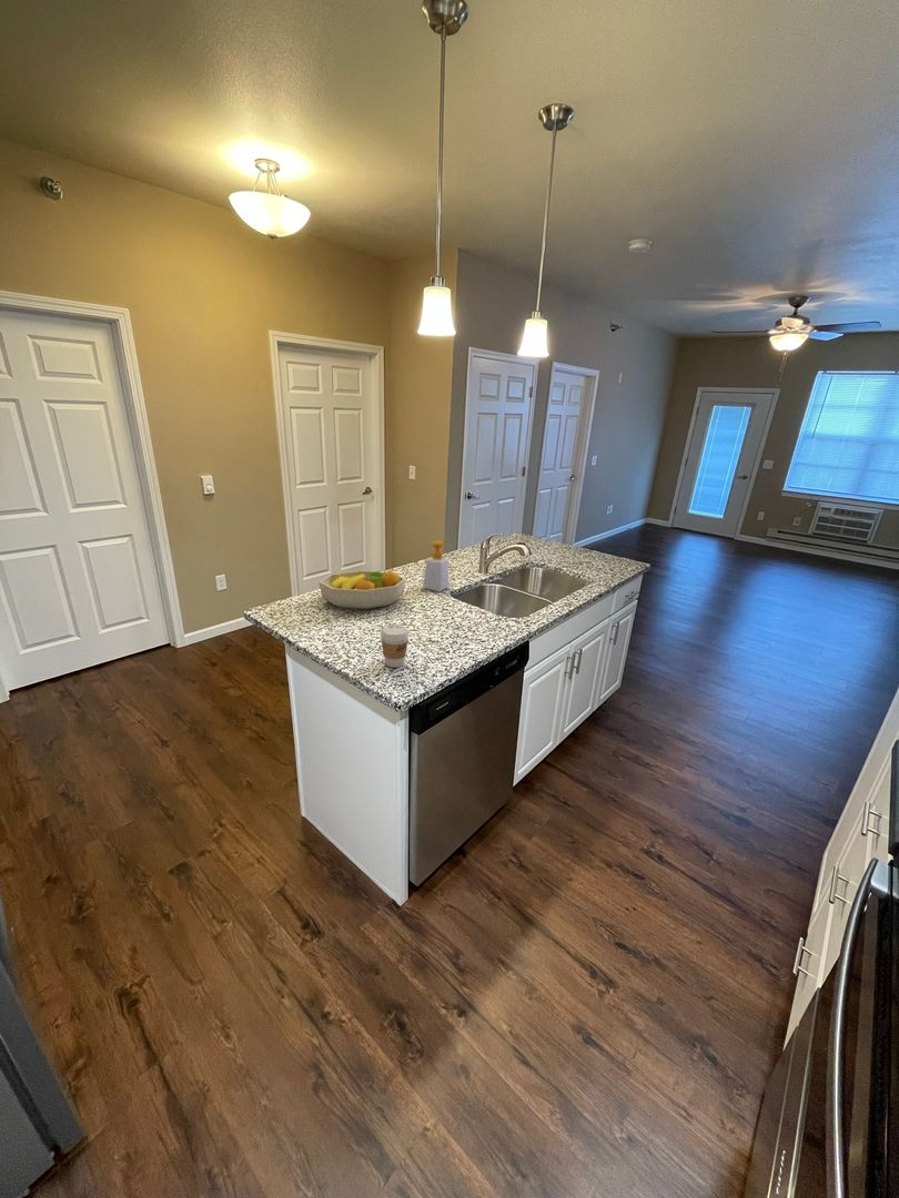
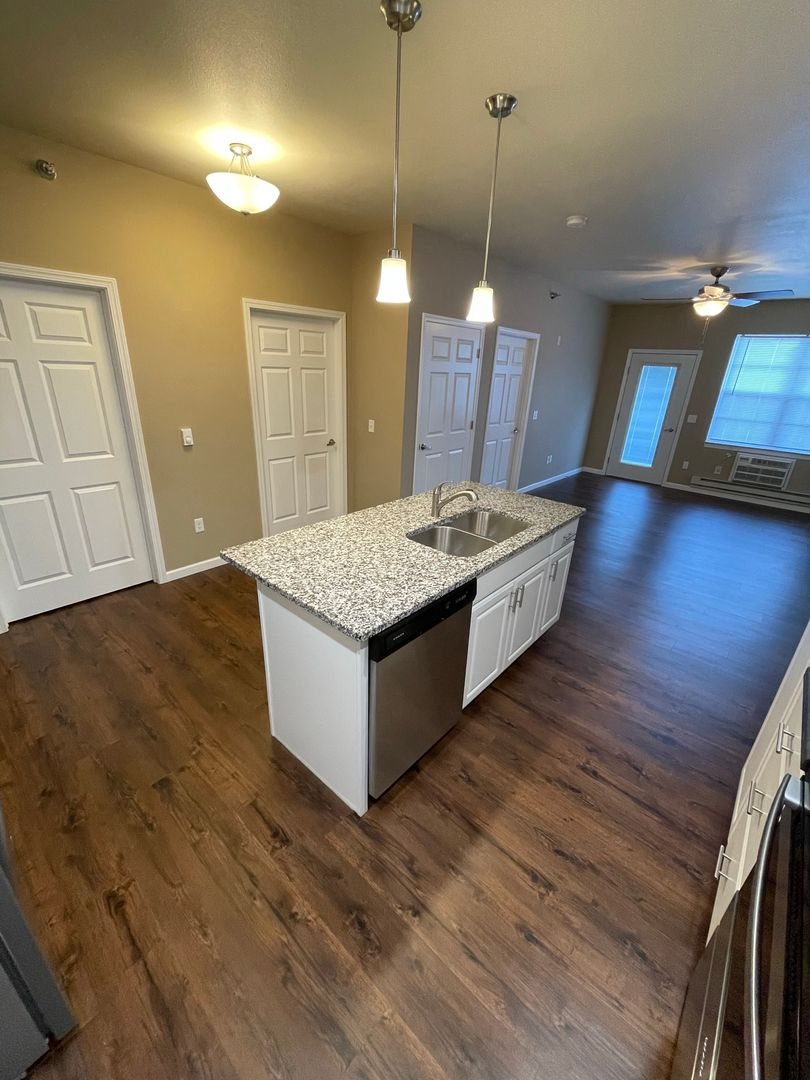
- coffee cup [380,623,410,669]
- soap bottle [422,539,457,592]
- fruit bowl [317,569,406,610]
